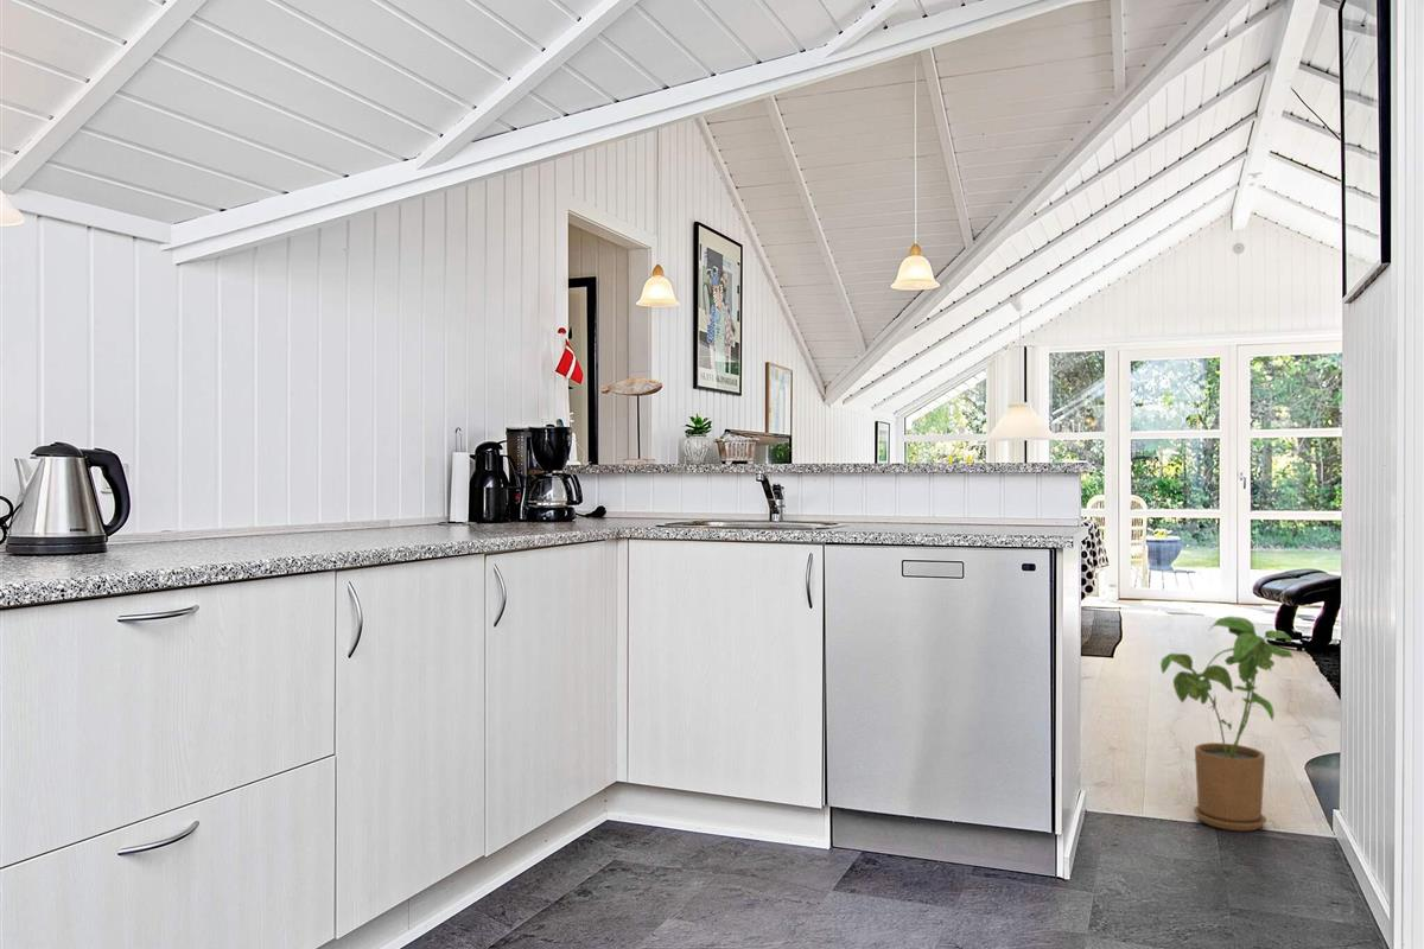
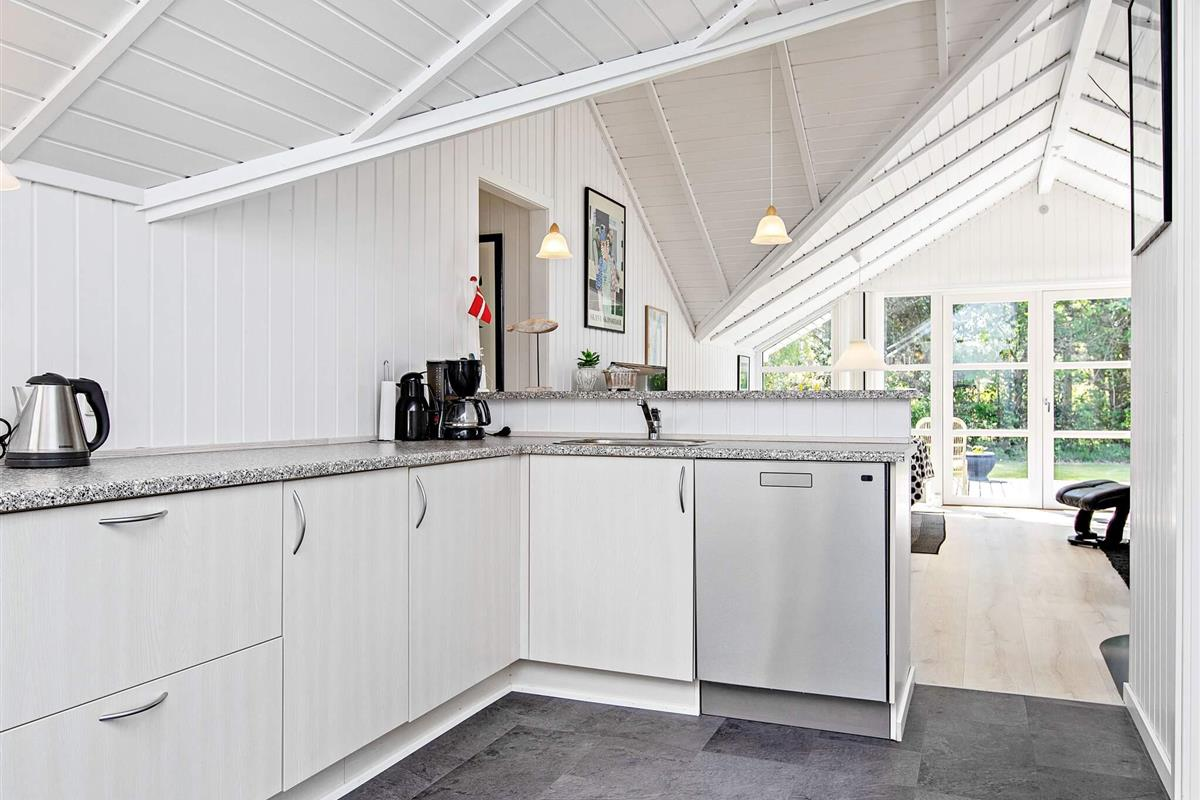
- house plant [1159,616,1295,832]
